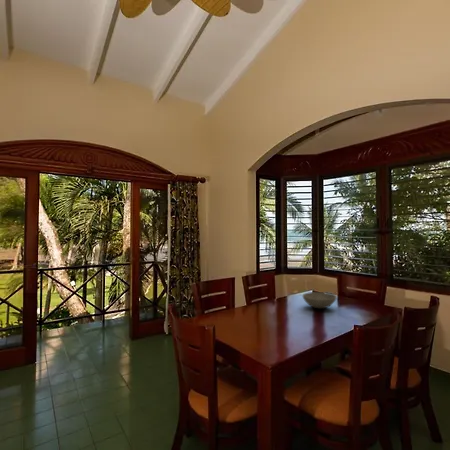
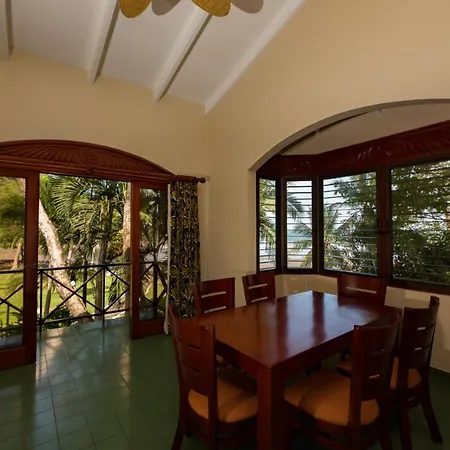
- bowl [301,291,338,309]
